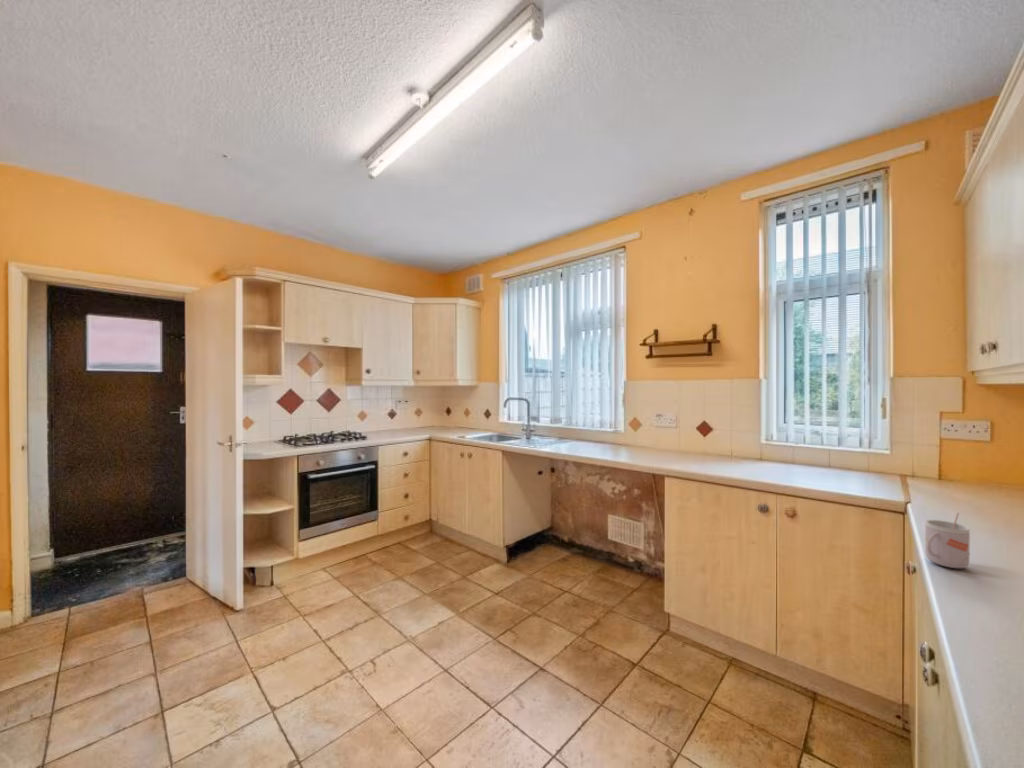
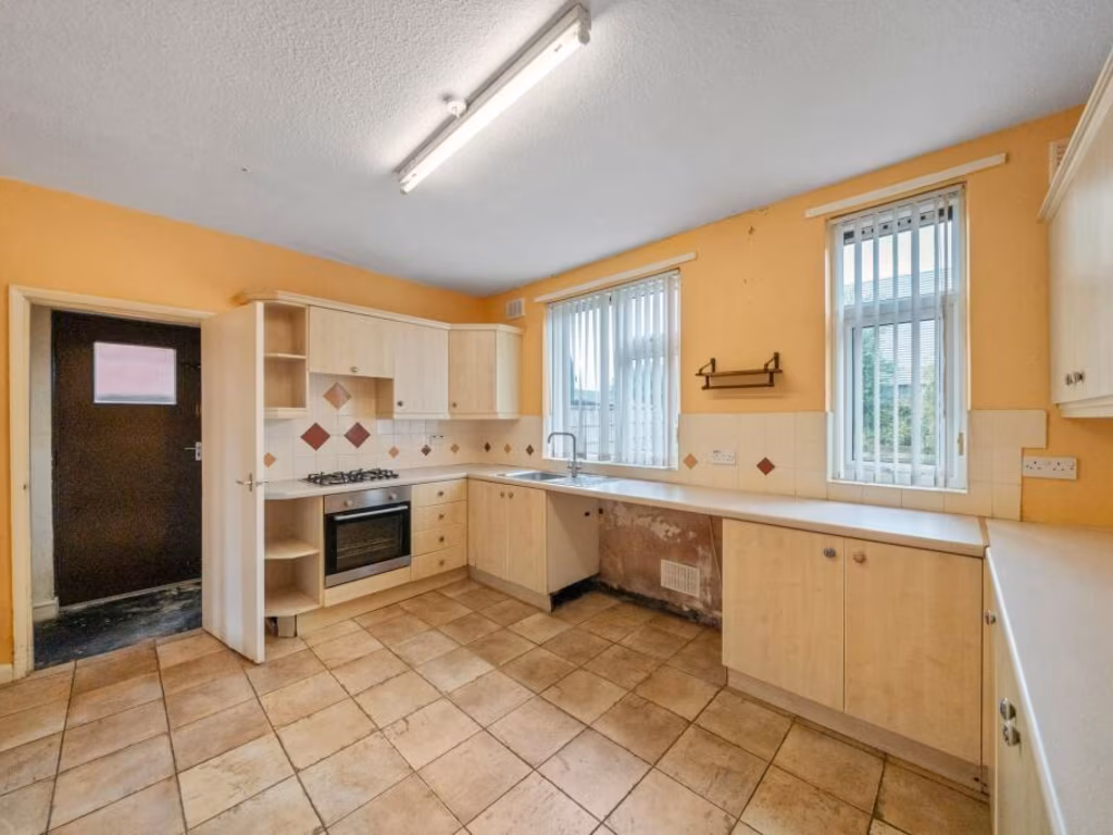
- mug [924,511,971,569]
